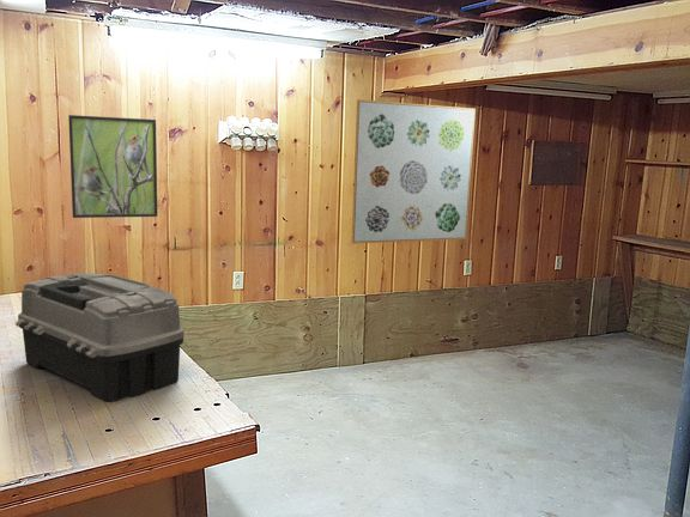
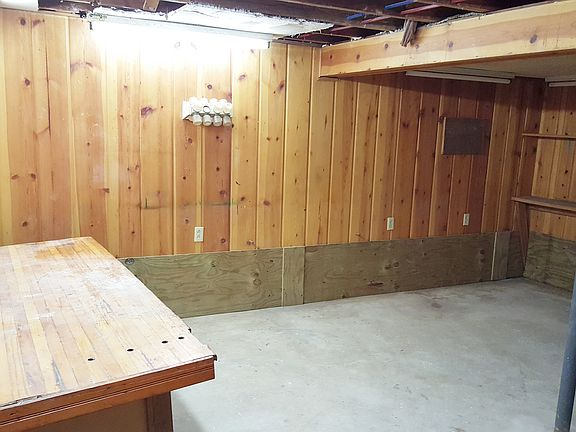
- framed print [67,114,158,219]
- wall art [351,98,477,245]
- toolbox [14,272,186,403]
